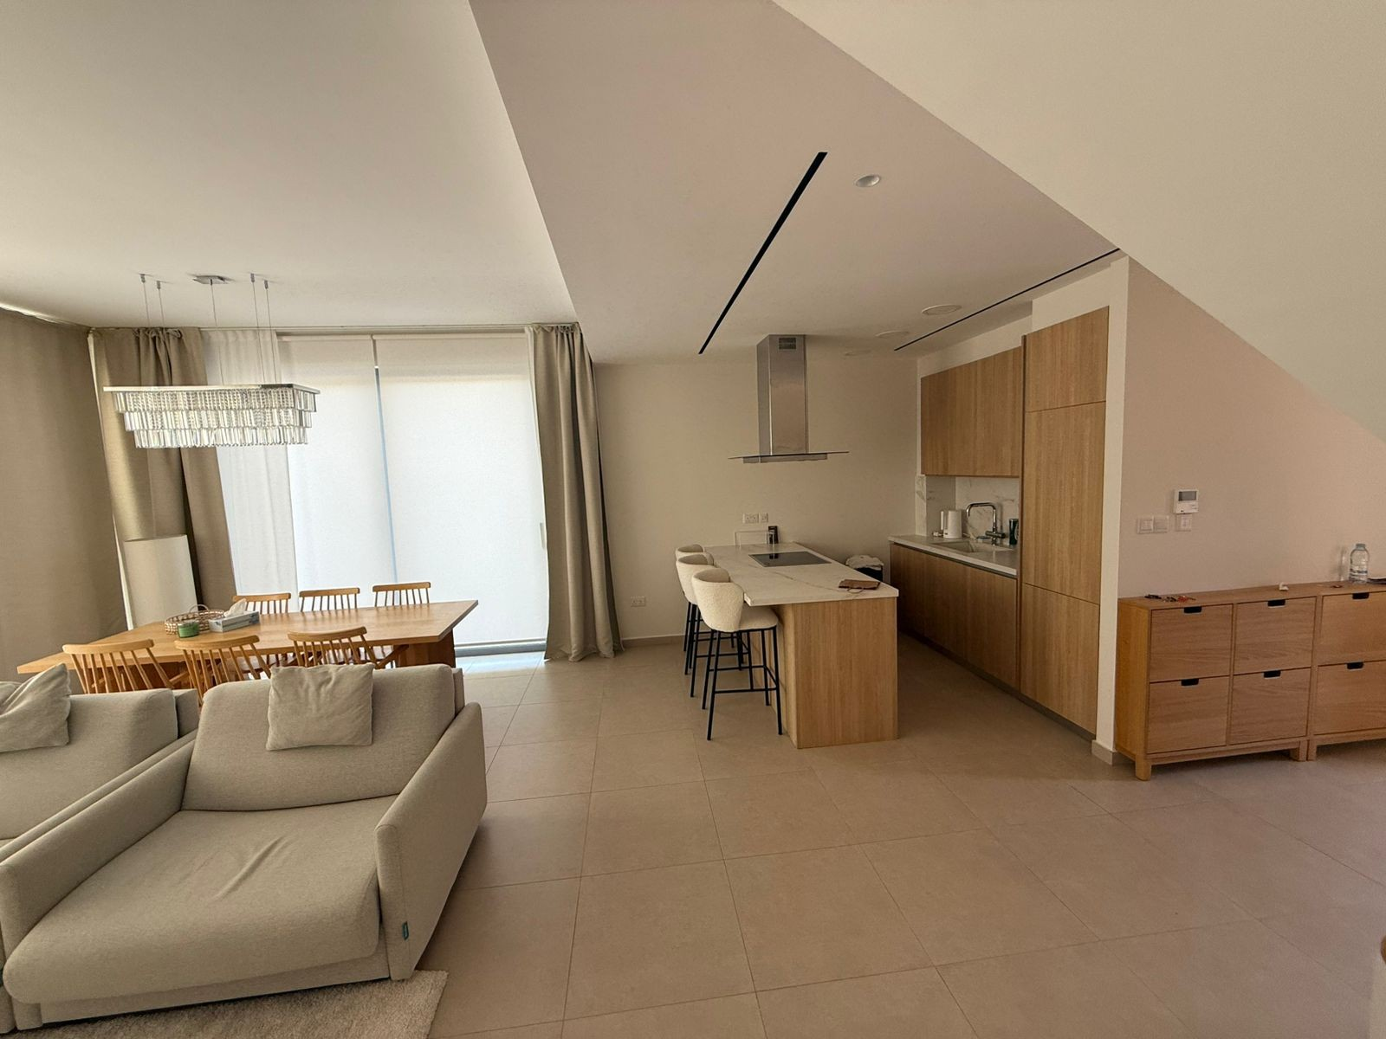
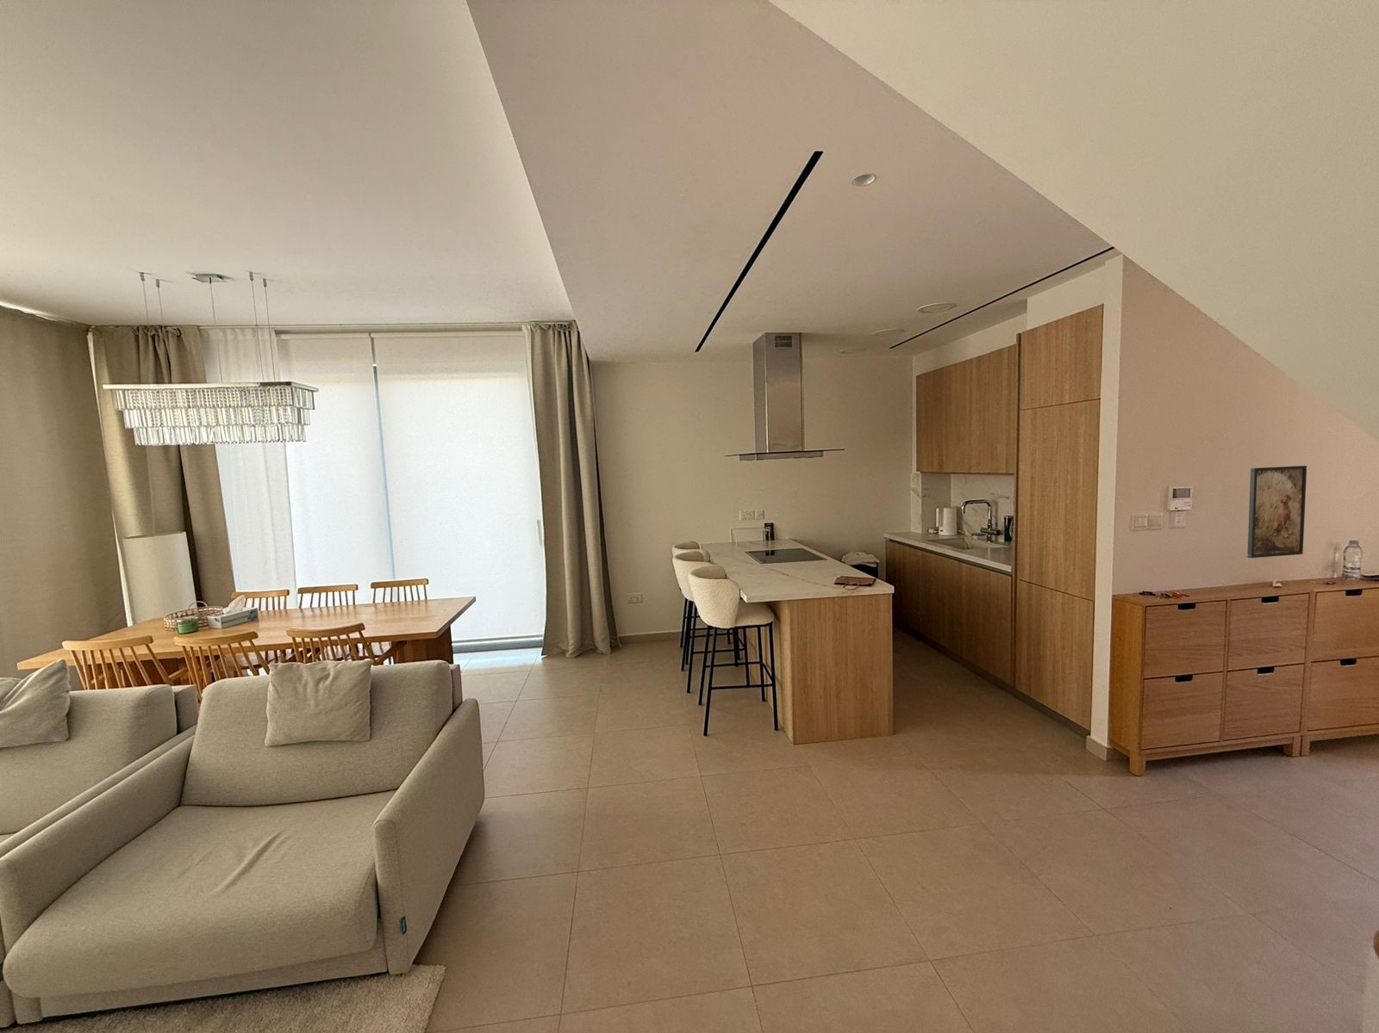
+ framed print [1247,464,1307,559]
